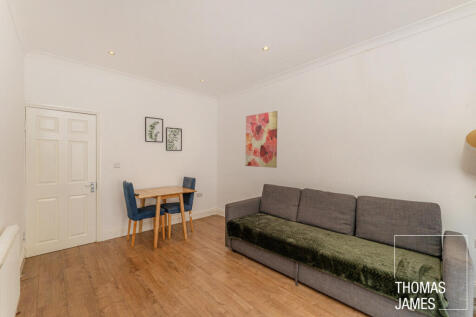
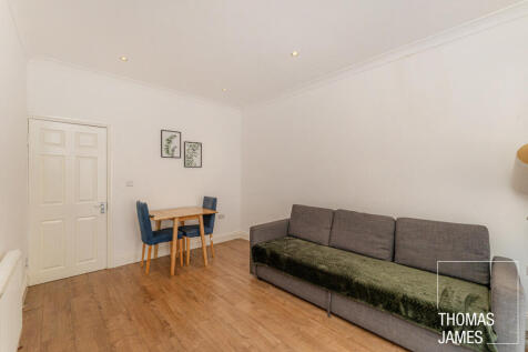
- wall art [244,110,278,169]
